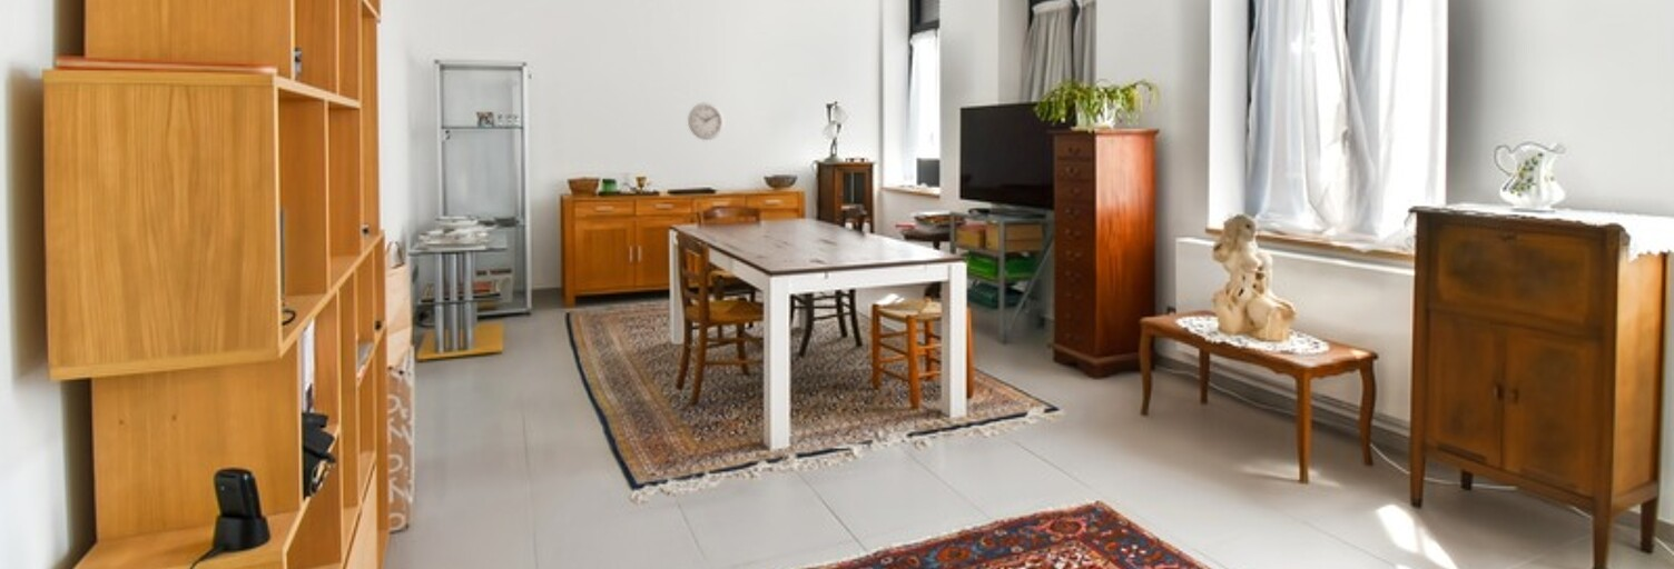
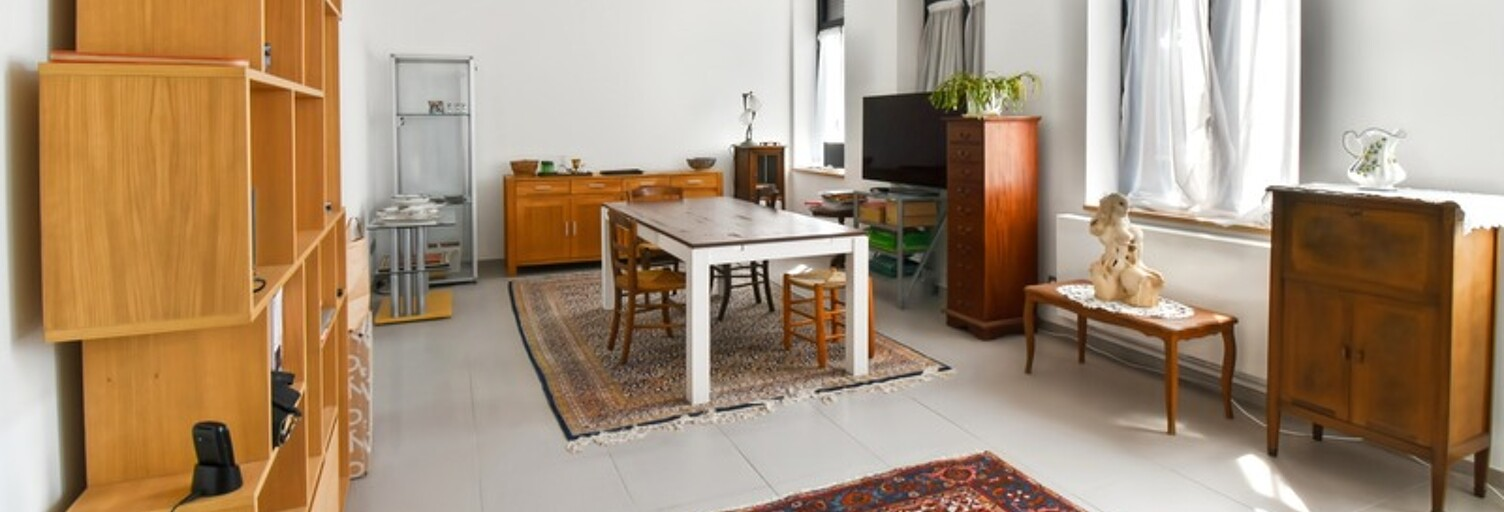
- wall clock [687,101,726,141]
